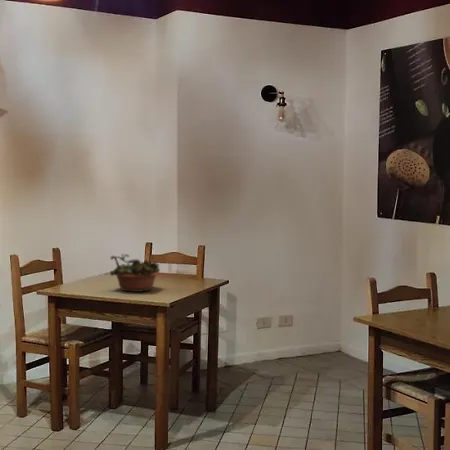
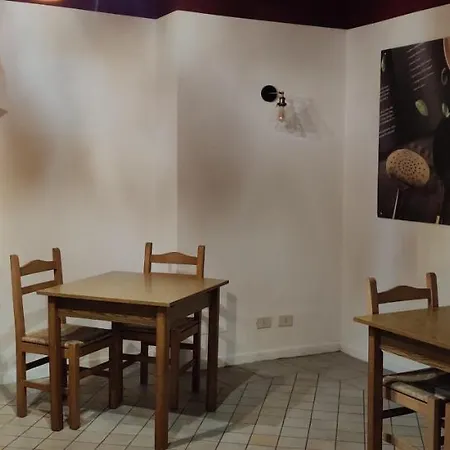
- succulent planter [104,253,161,293]
